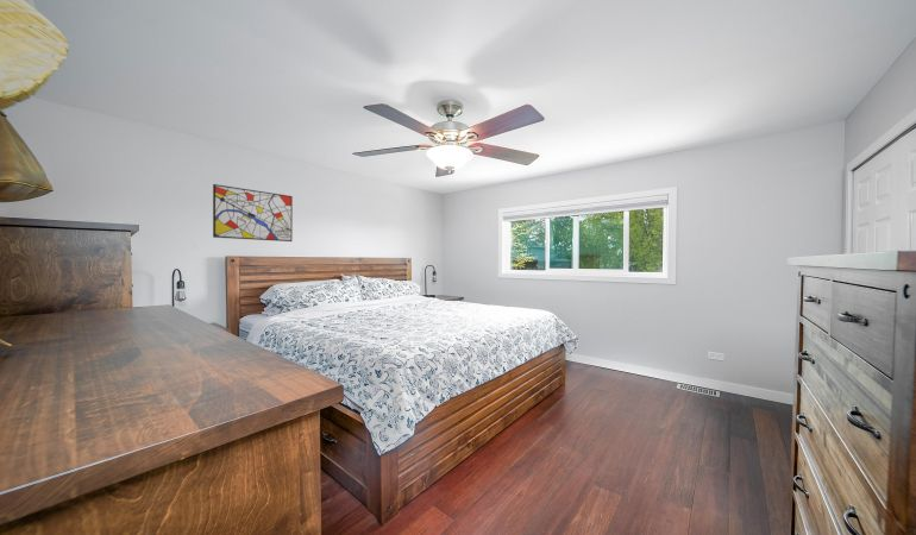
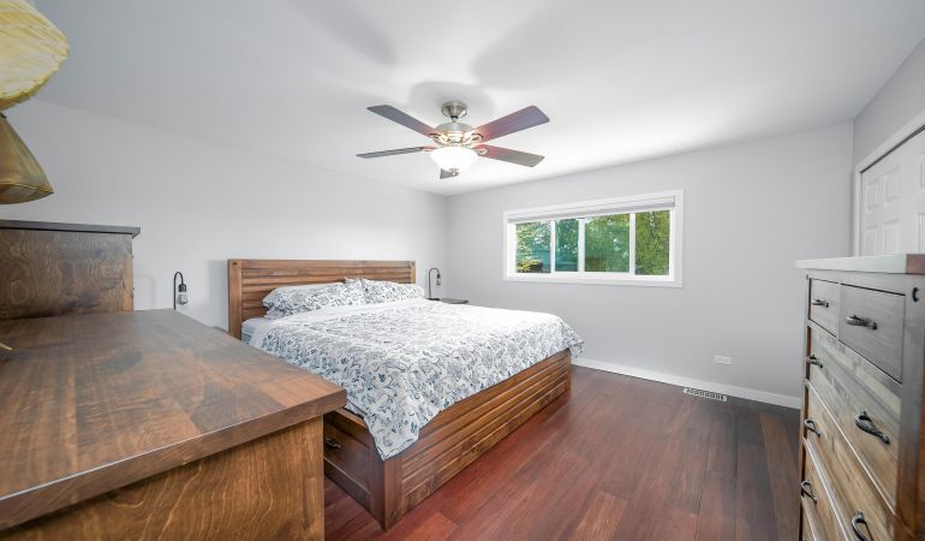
- wall art [212,183,294,243]
